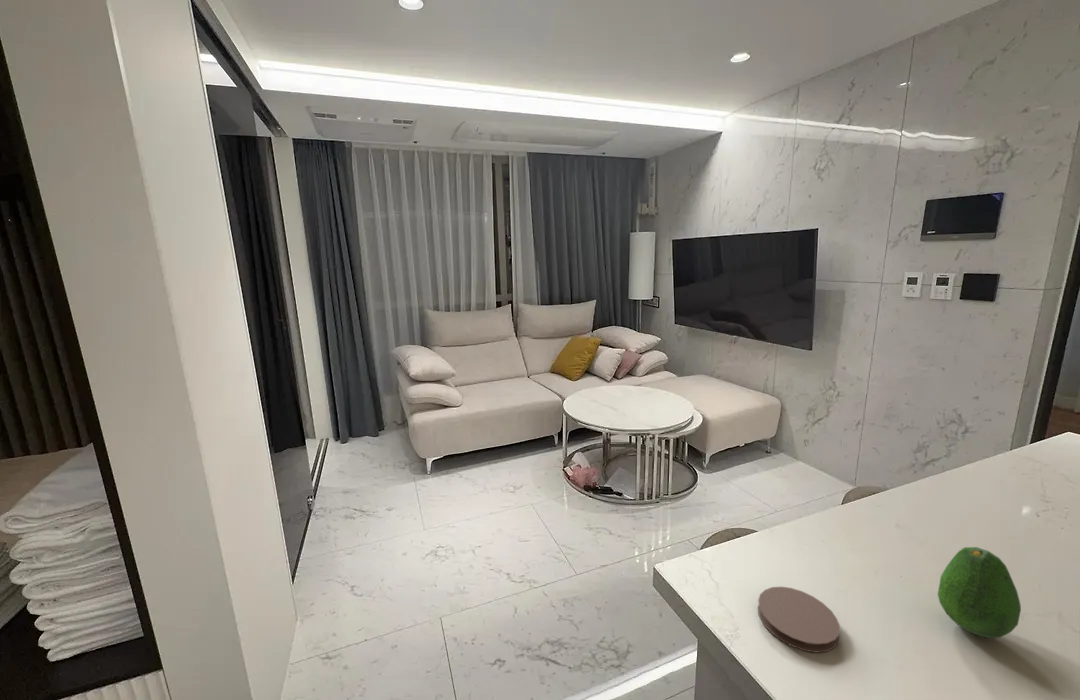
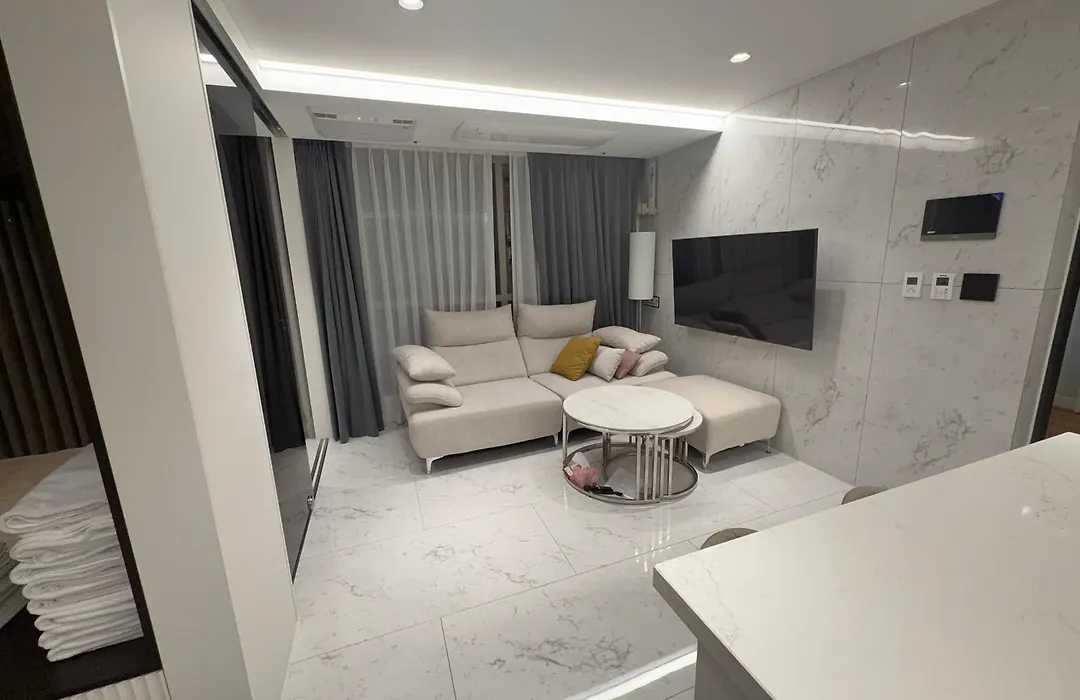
- coaster [757,586,841,653]
- fruit [937,546,1022,639]
